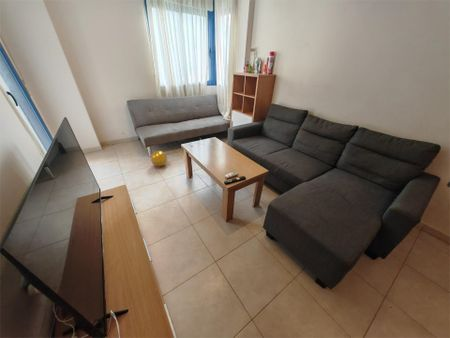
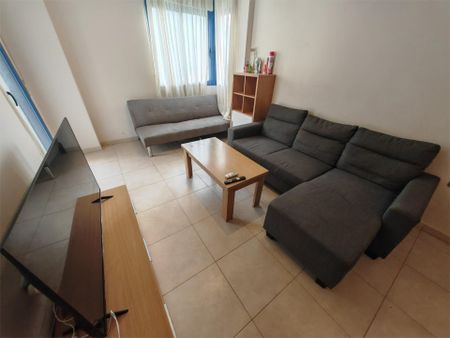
- ball [150,150,168,168]
